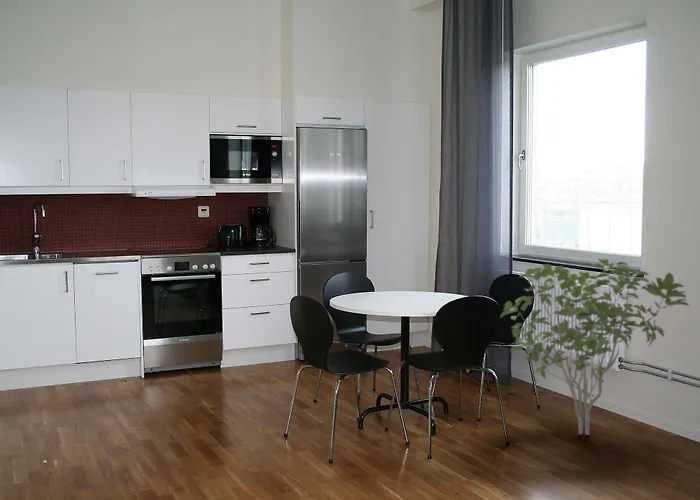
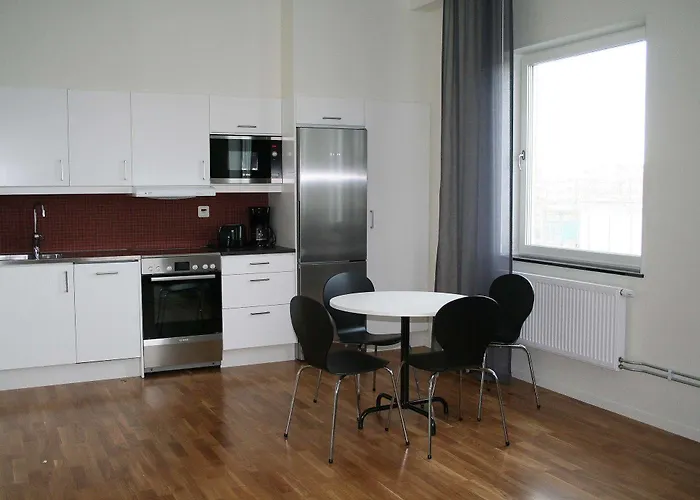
- shrub [499,257,691,436]
